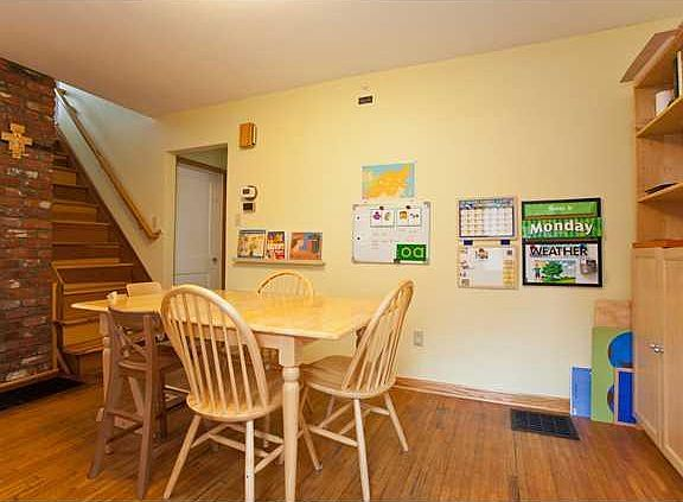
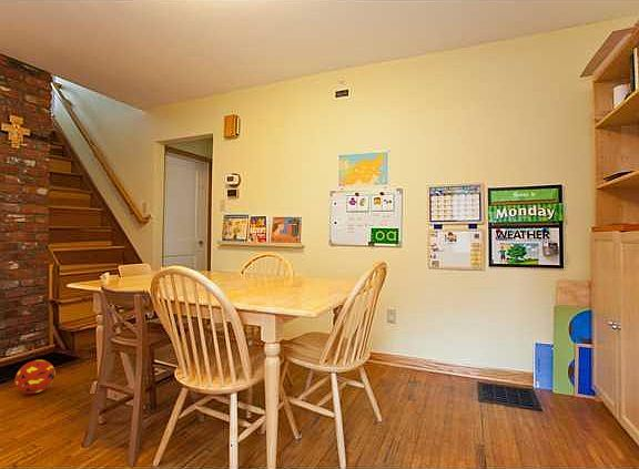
+ ball [13,359,57,395]
